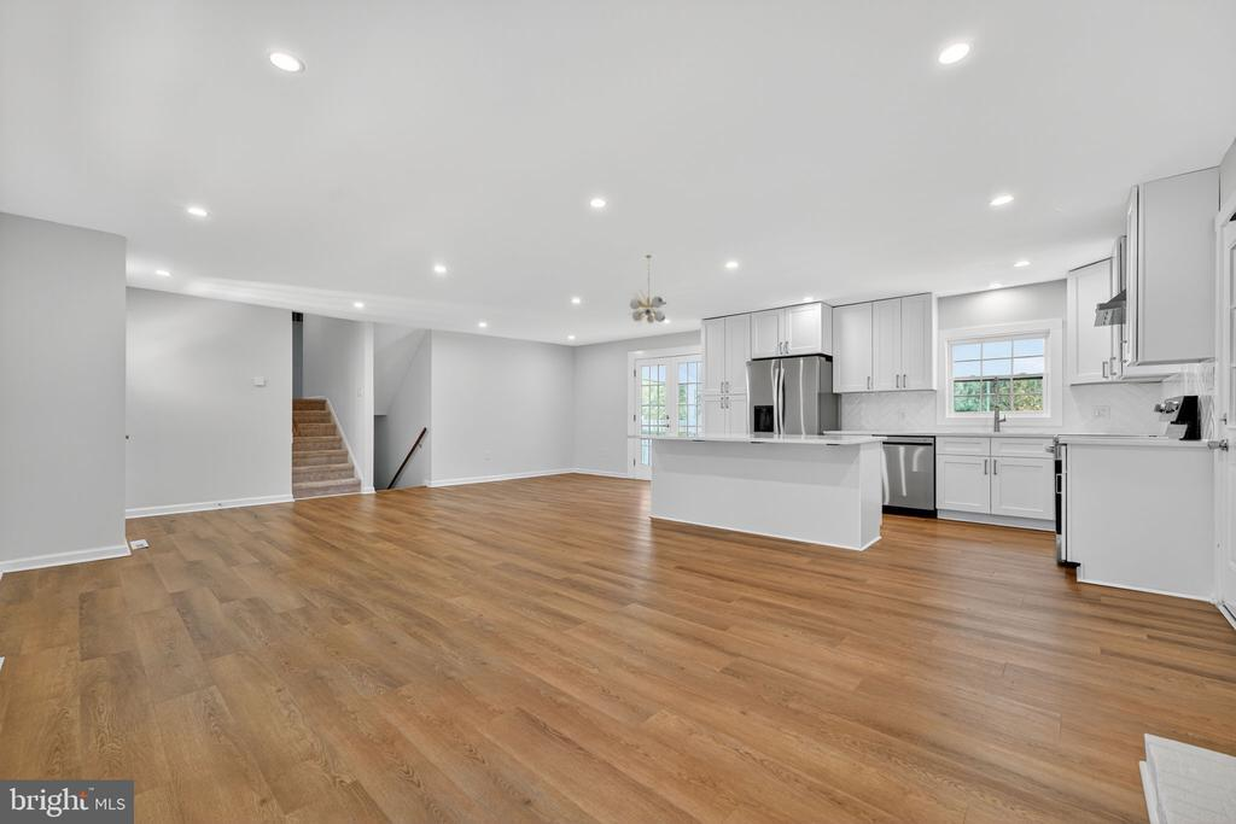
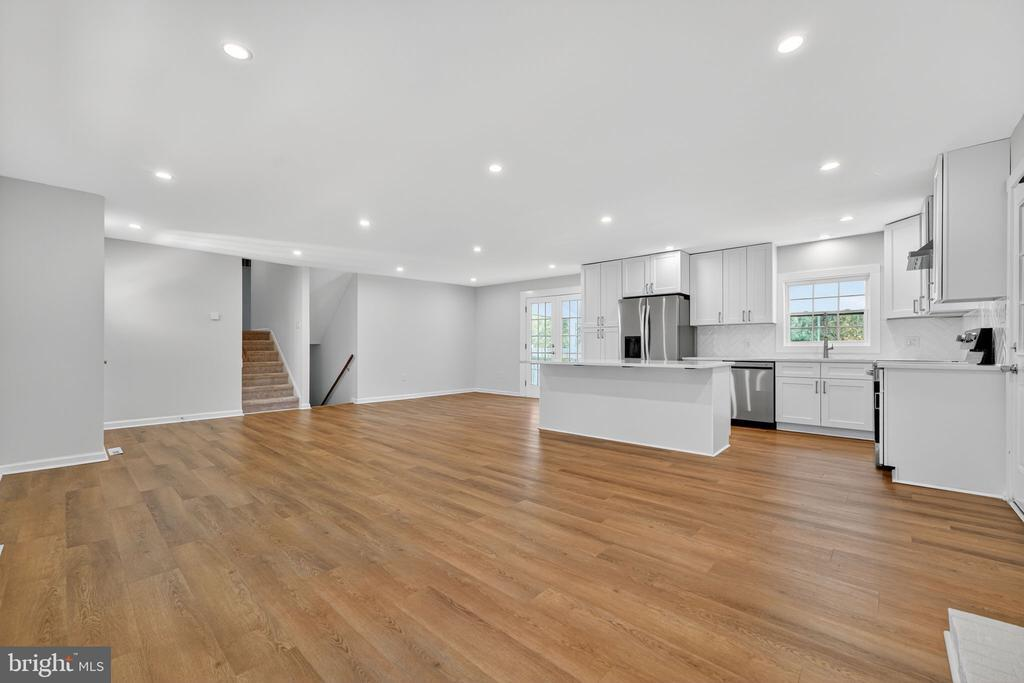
- chandelier [626,255,667,325]
